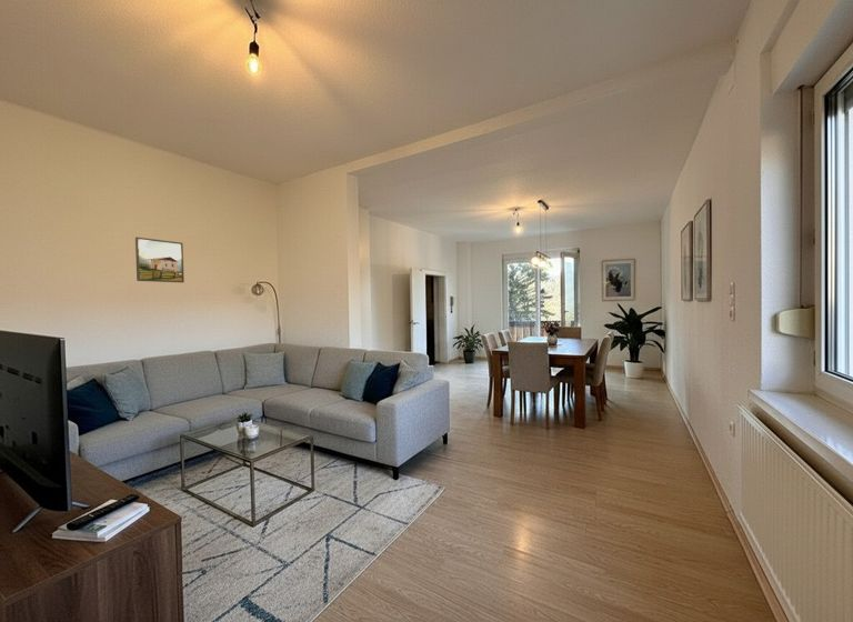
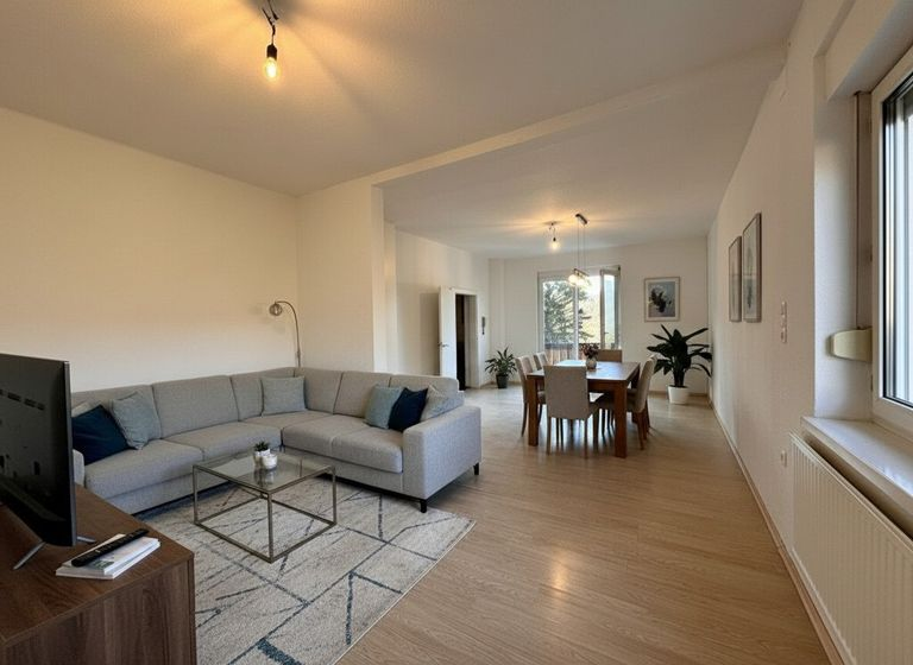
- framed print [134,237,185,283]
